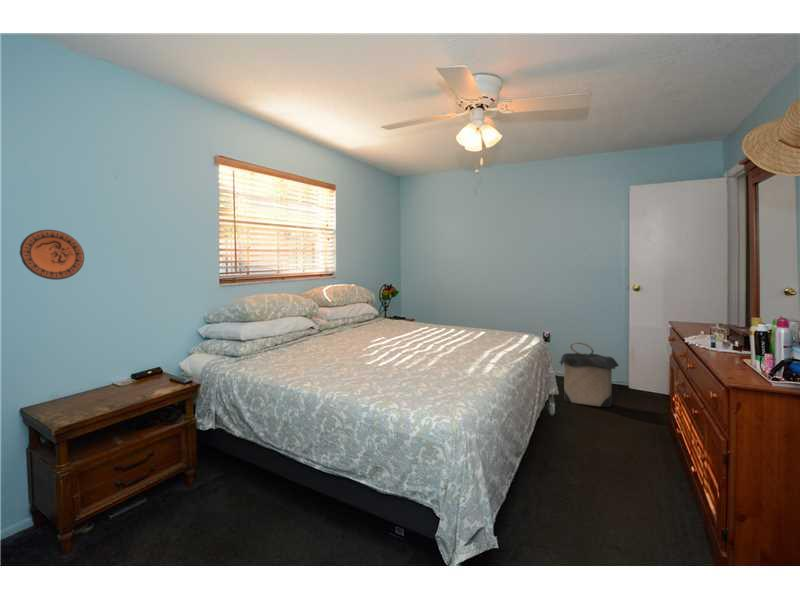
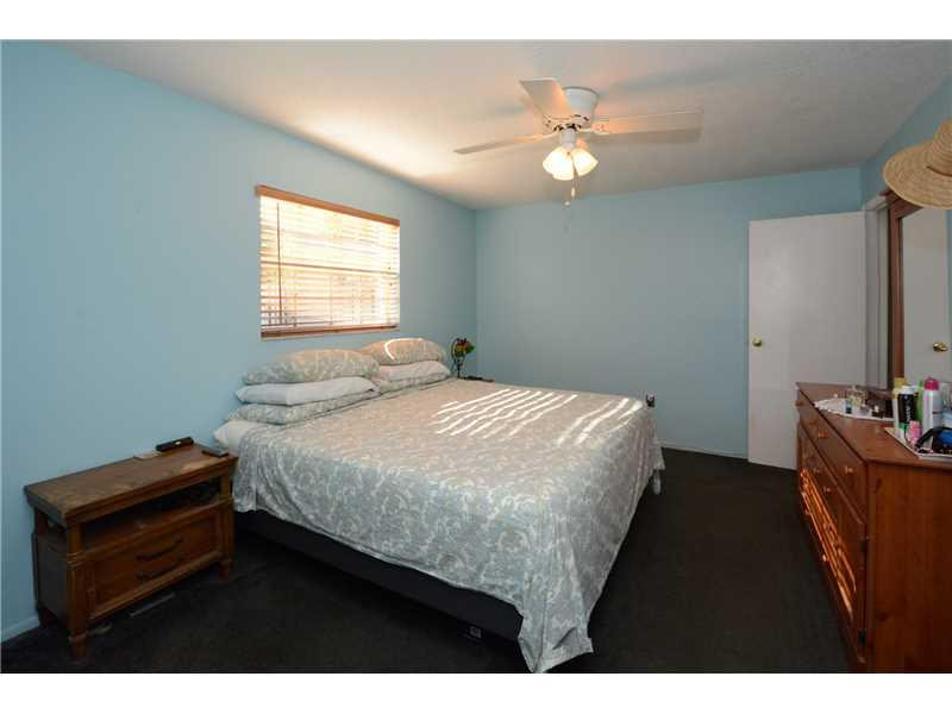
- decorative plate [19,229,85,281]
- laundry hamper [559,341,620,408]
